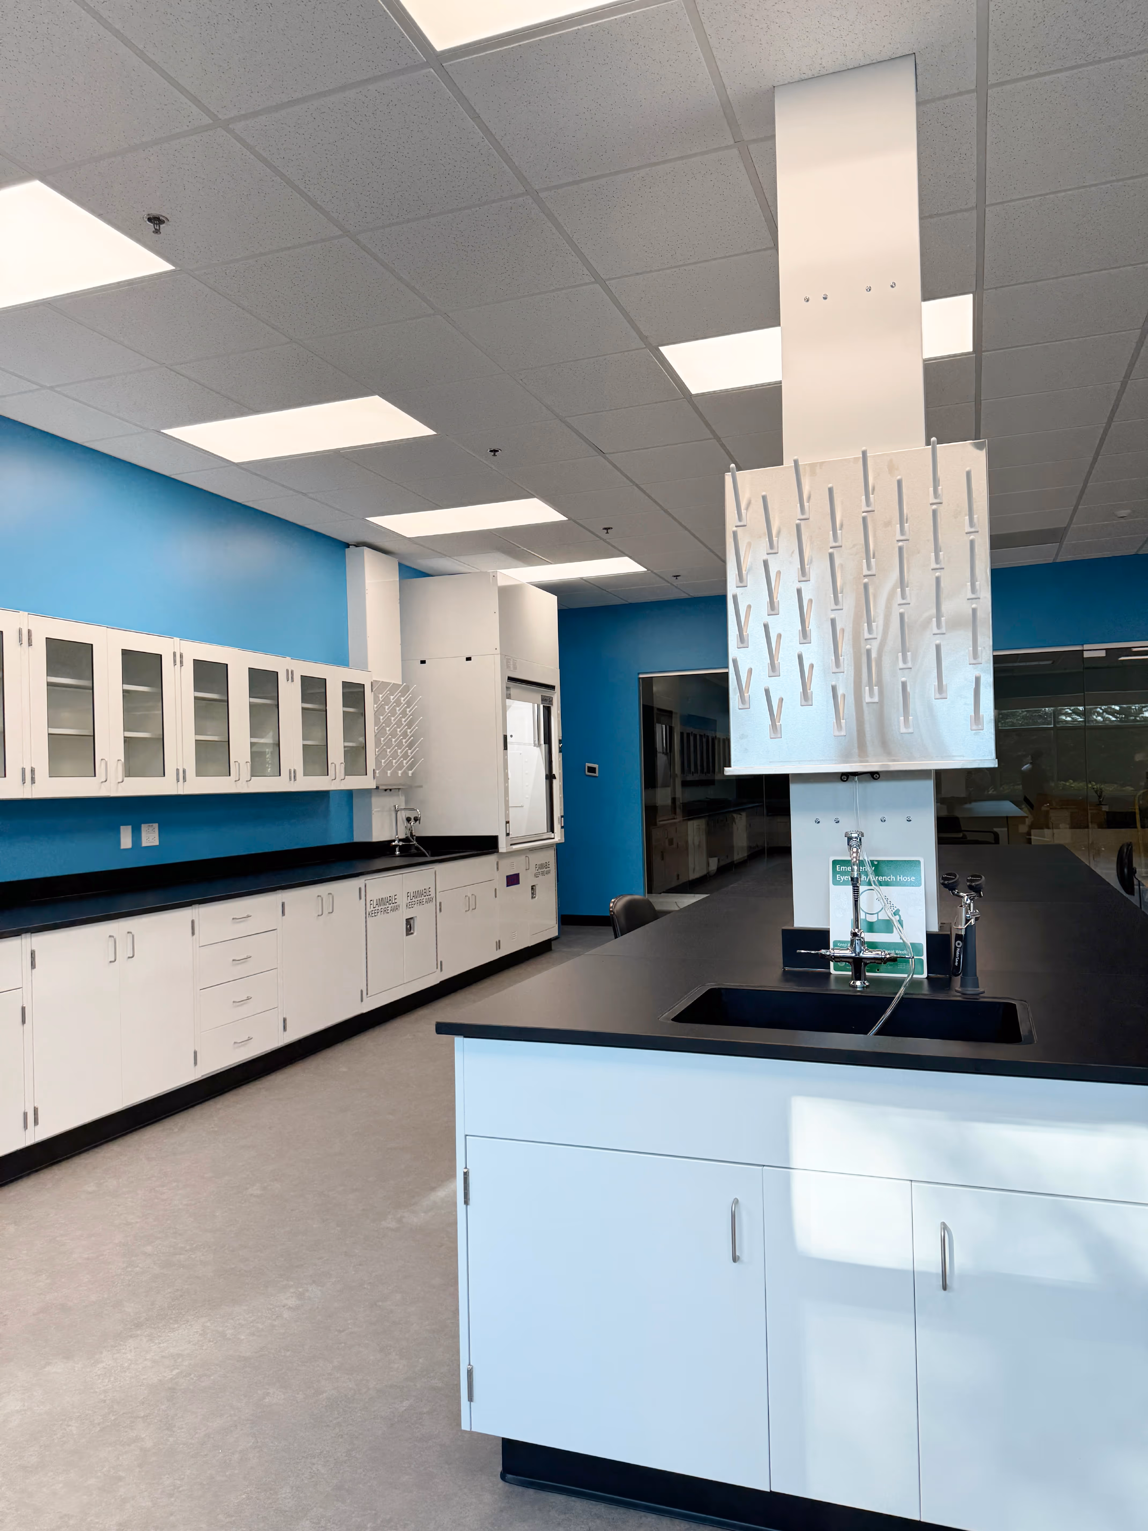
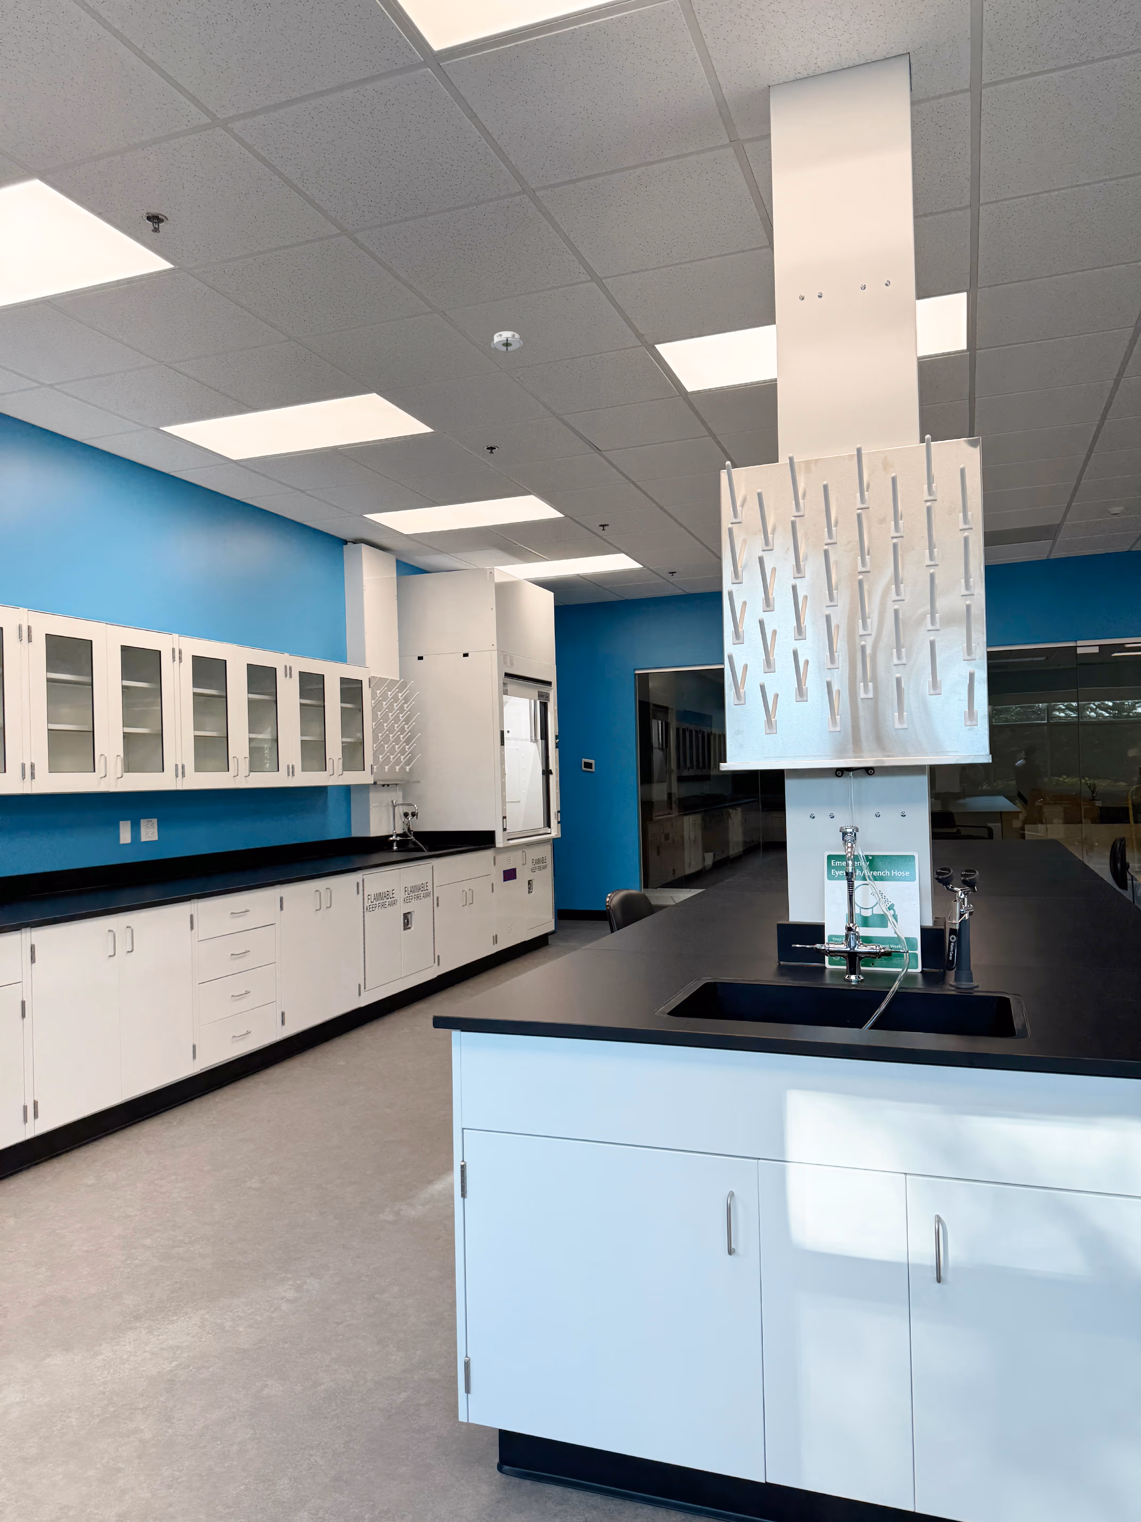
+ smoke detector [489,331,523,352]
